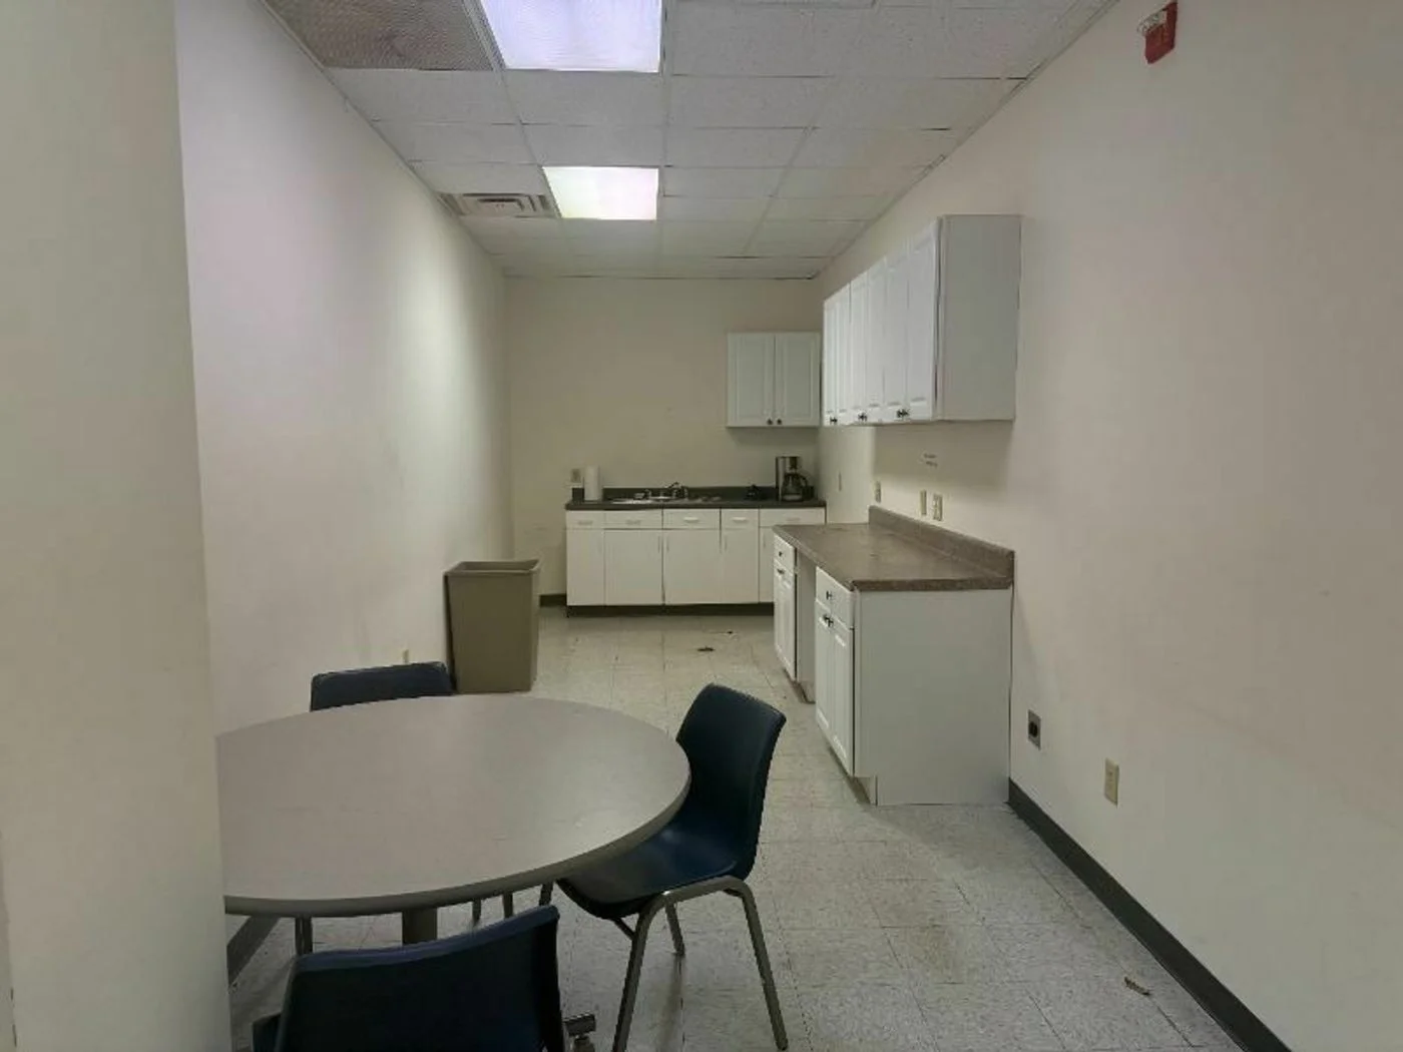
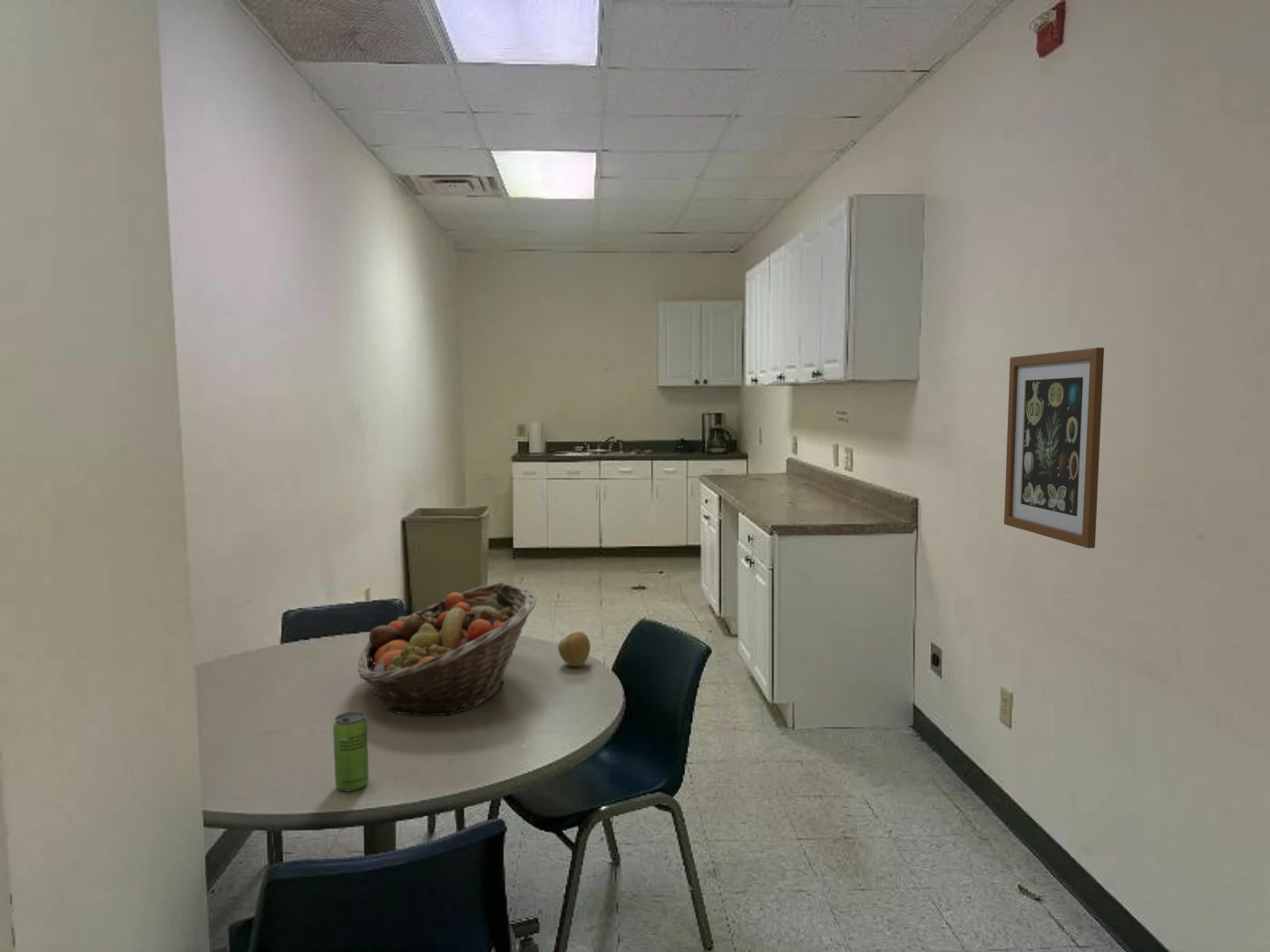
+ wall art [1003,346,1105,549]
+ beverage can [332,711,370,792]
+ apple [557,631,591,667]
+ fruit basket [357,582,538,717]
